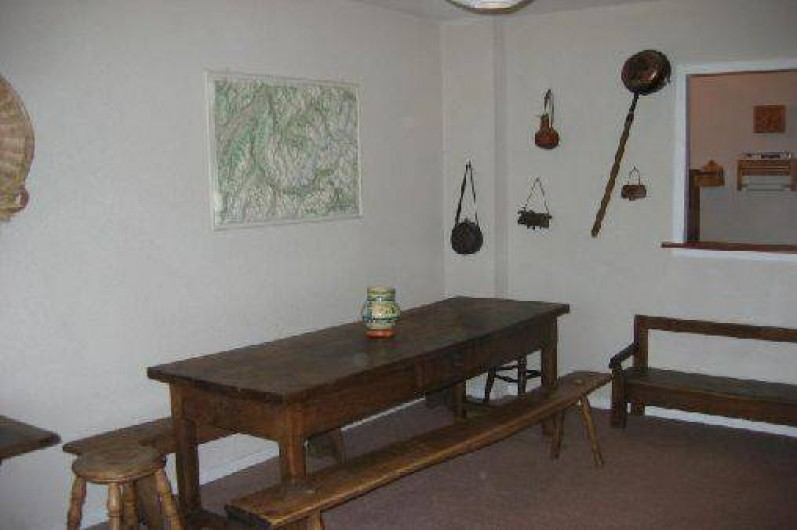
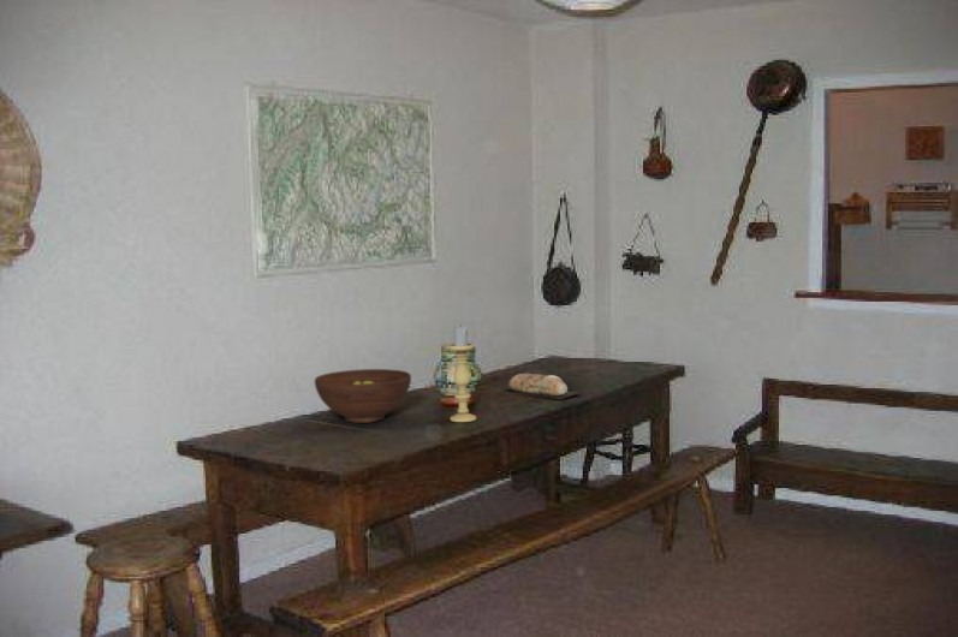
+ candle holder [447,325,477,423]
+ bread loaf [507,373,581,400]
+ fruit bowl [314,368,412,424]
